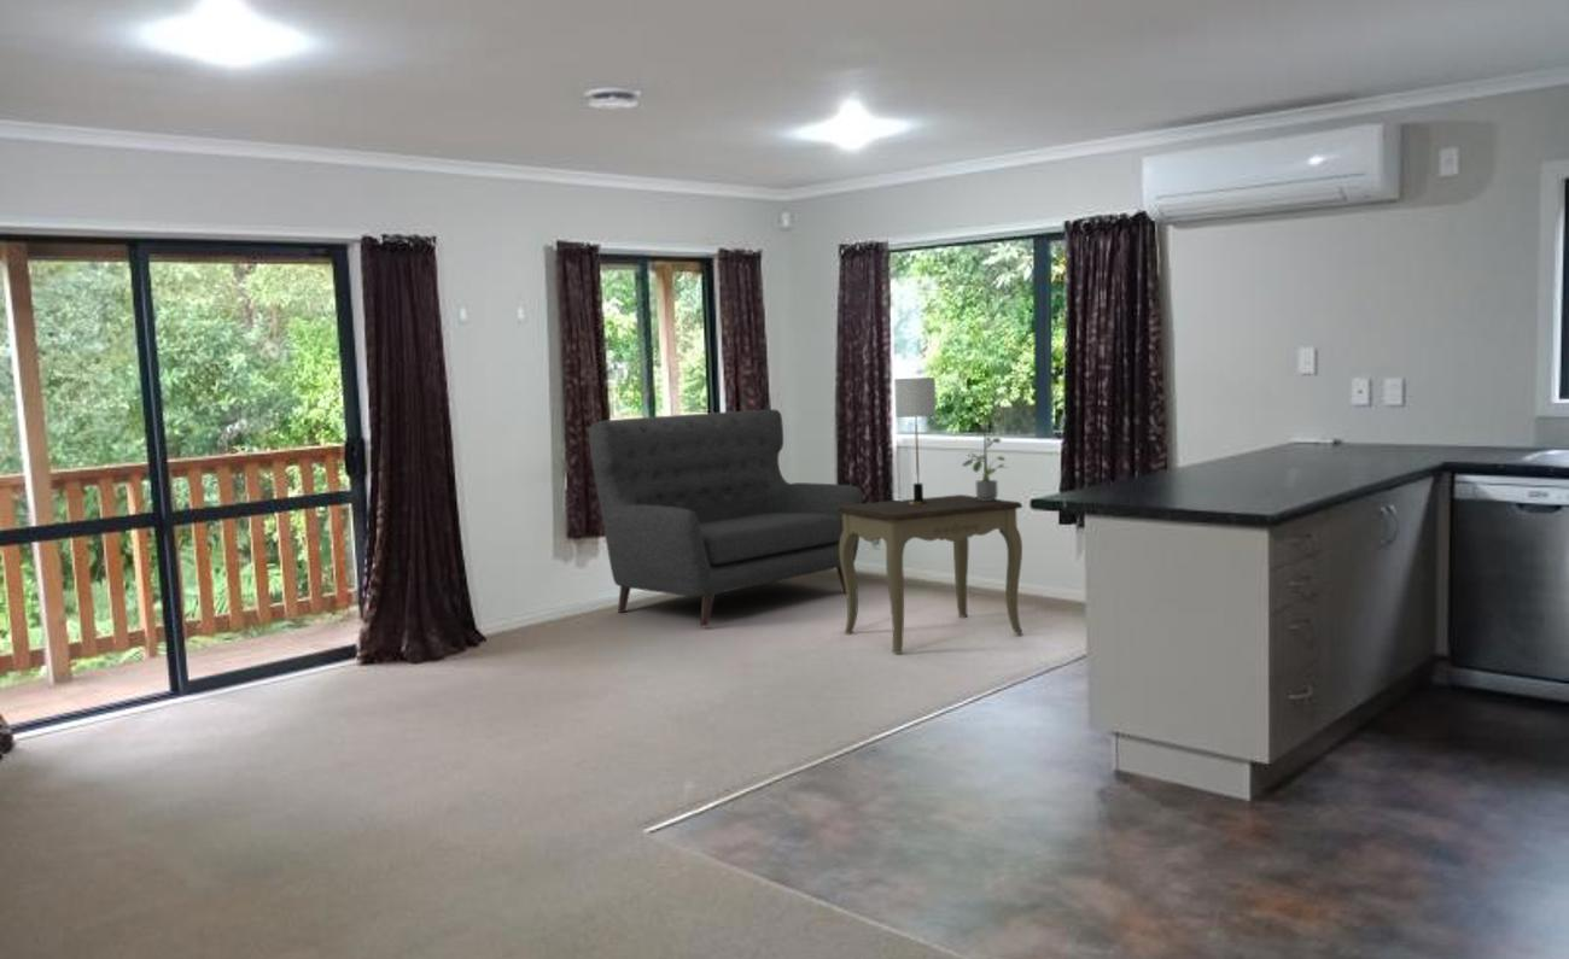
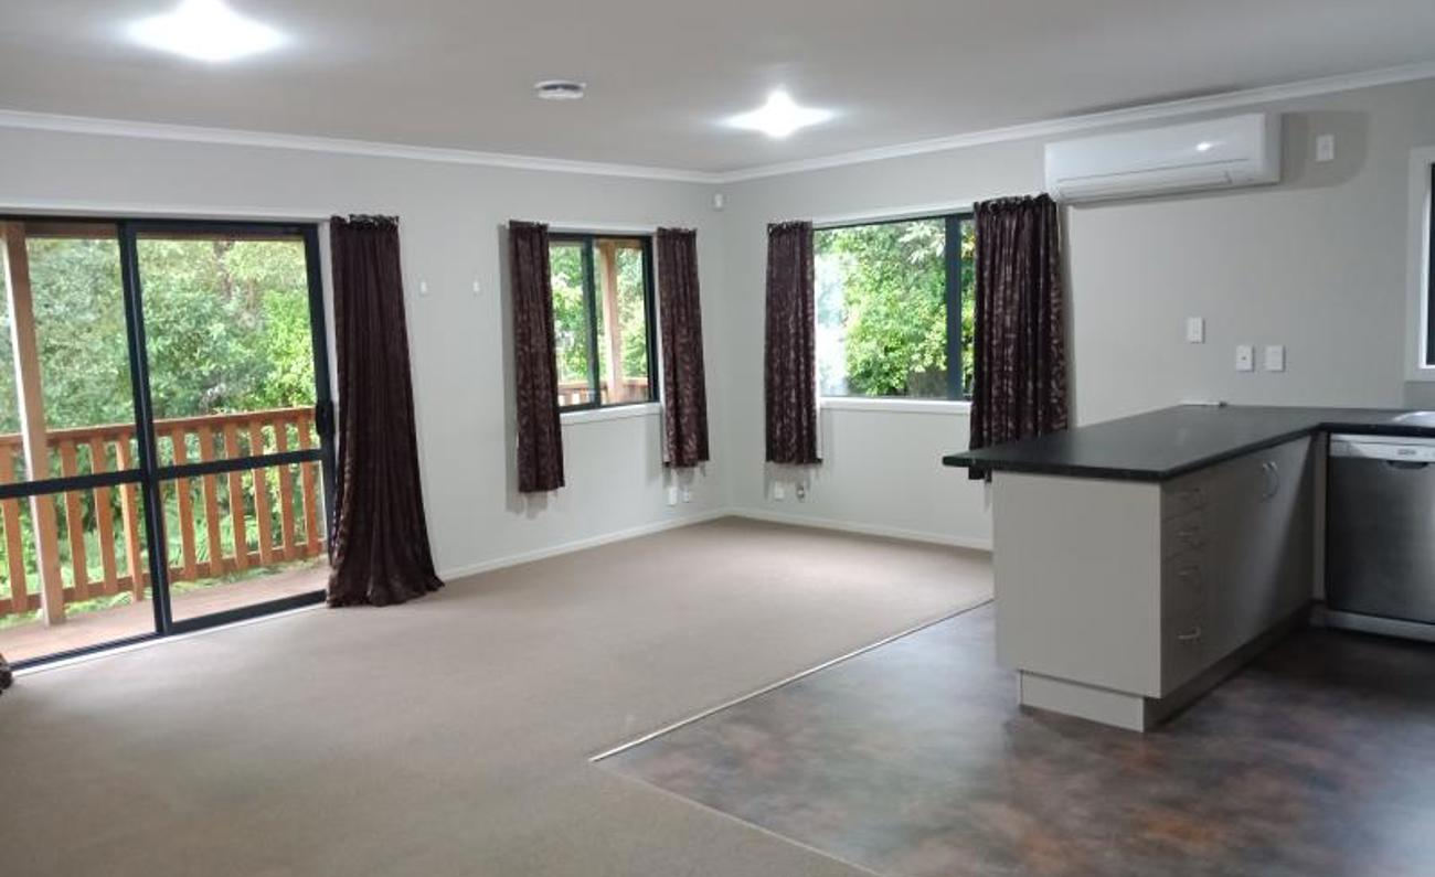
- table lamp [893,376,937,504]
- side table [836,493,1023,654]
- potted plant [961,408,1008,501]
- sofa [588,408,863,627]
